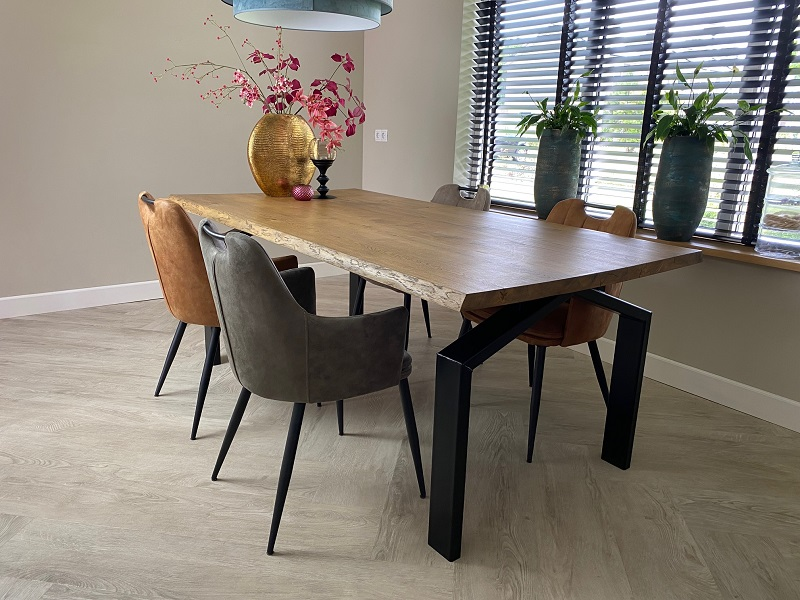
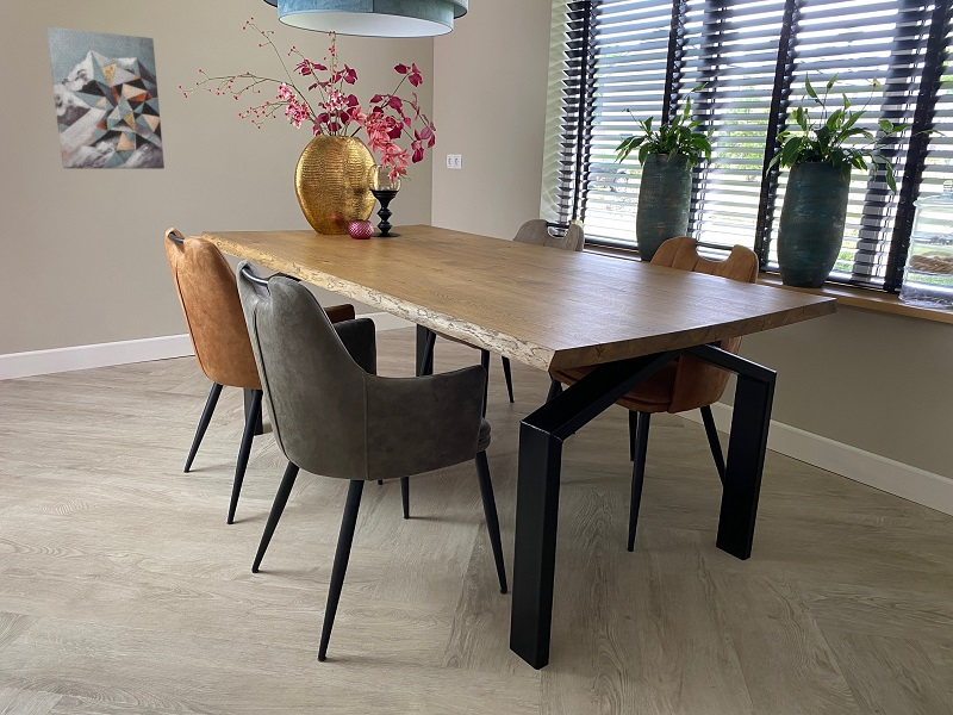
+ wall art [45,26,166,170]
